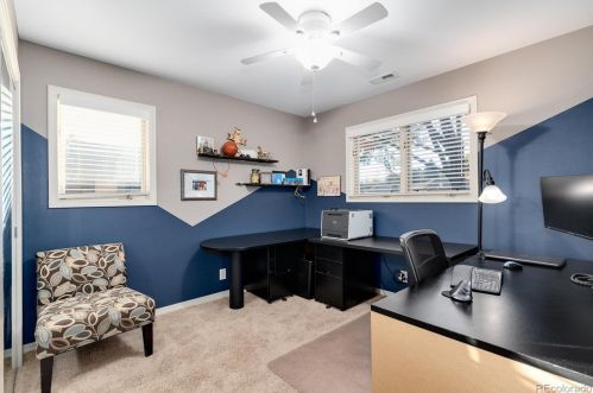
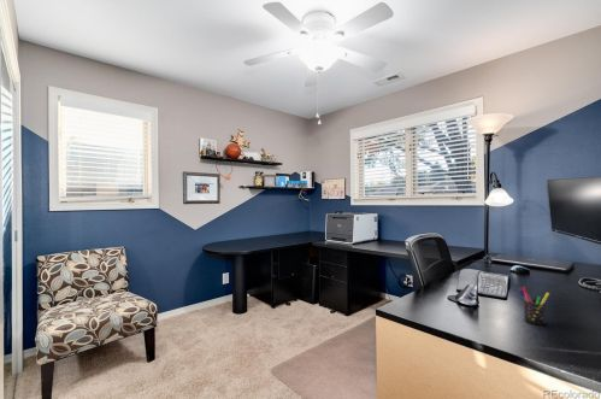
+ pen holder [518,286,550,325]
